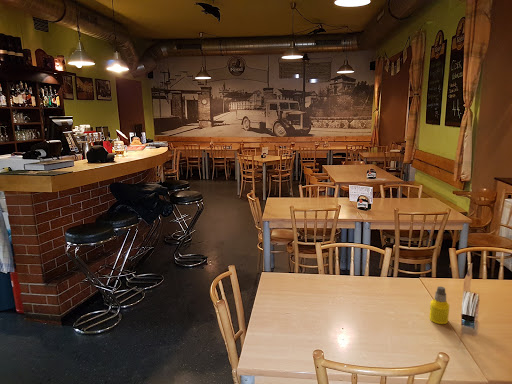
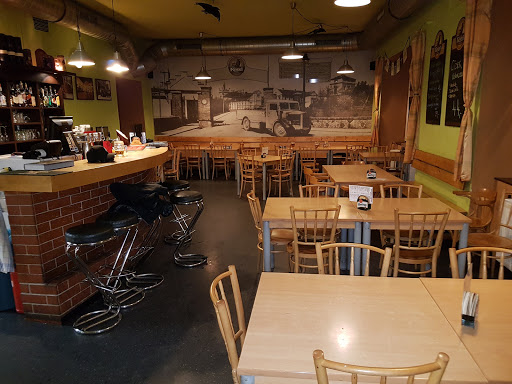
- bottle [428,286,450,325]
